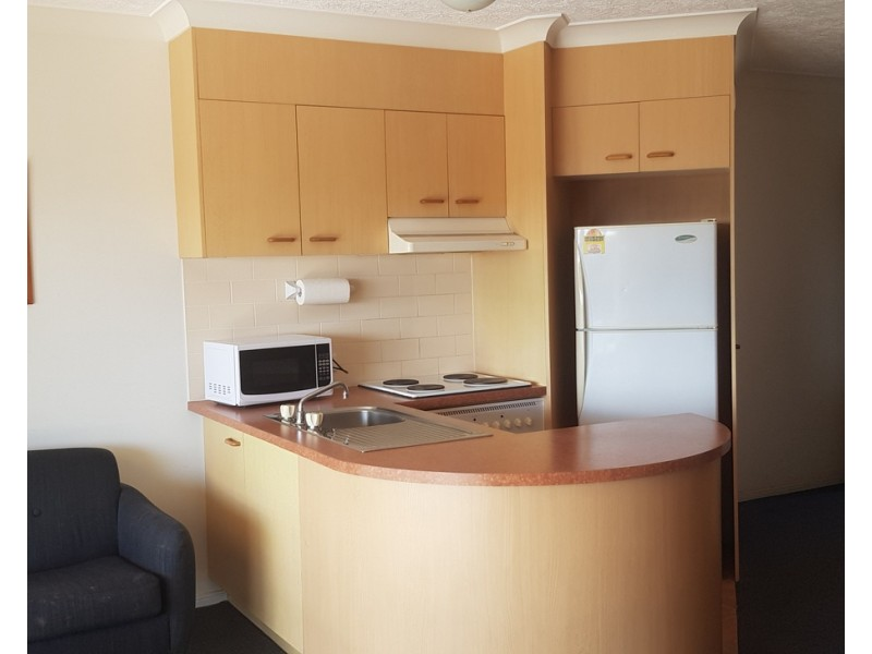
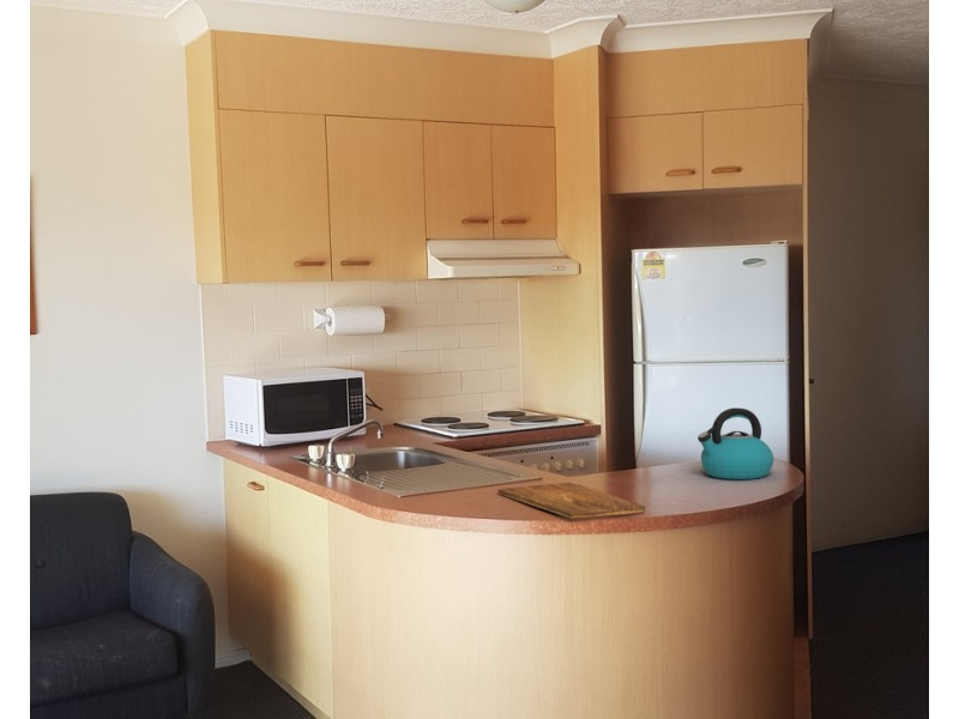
+ cutting board [497,482,646,520]
+ kettle [696,406,774,481]
